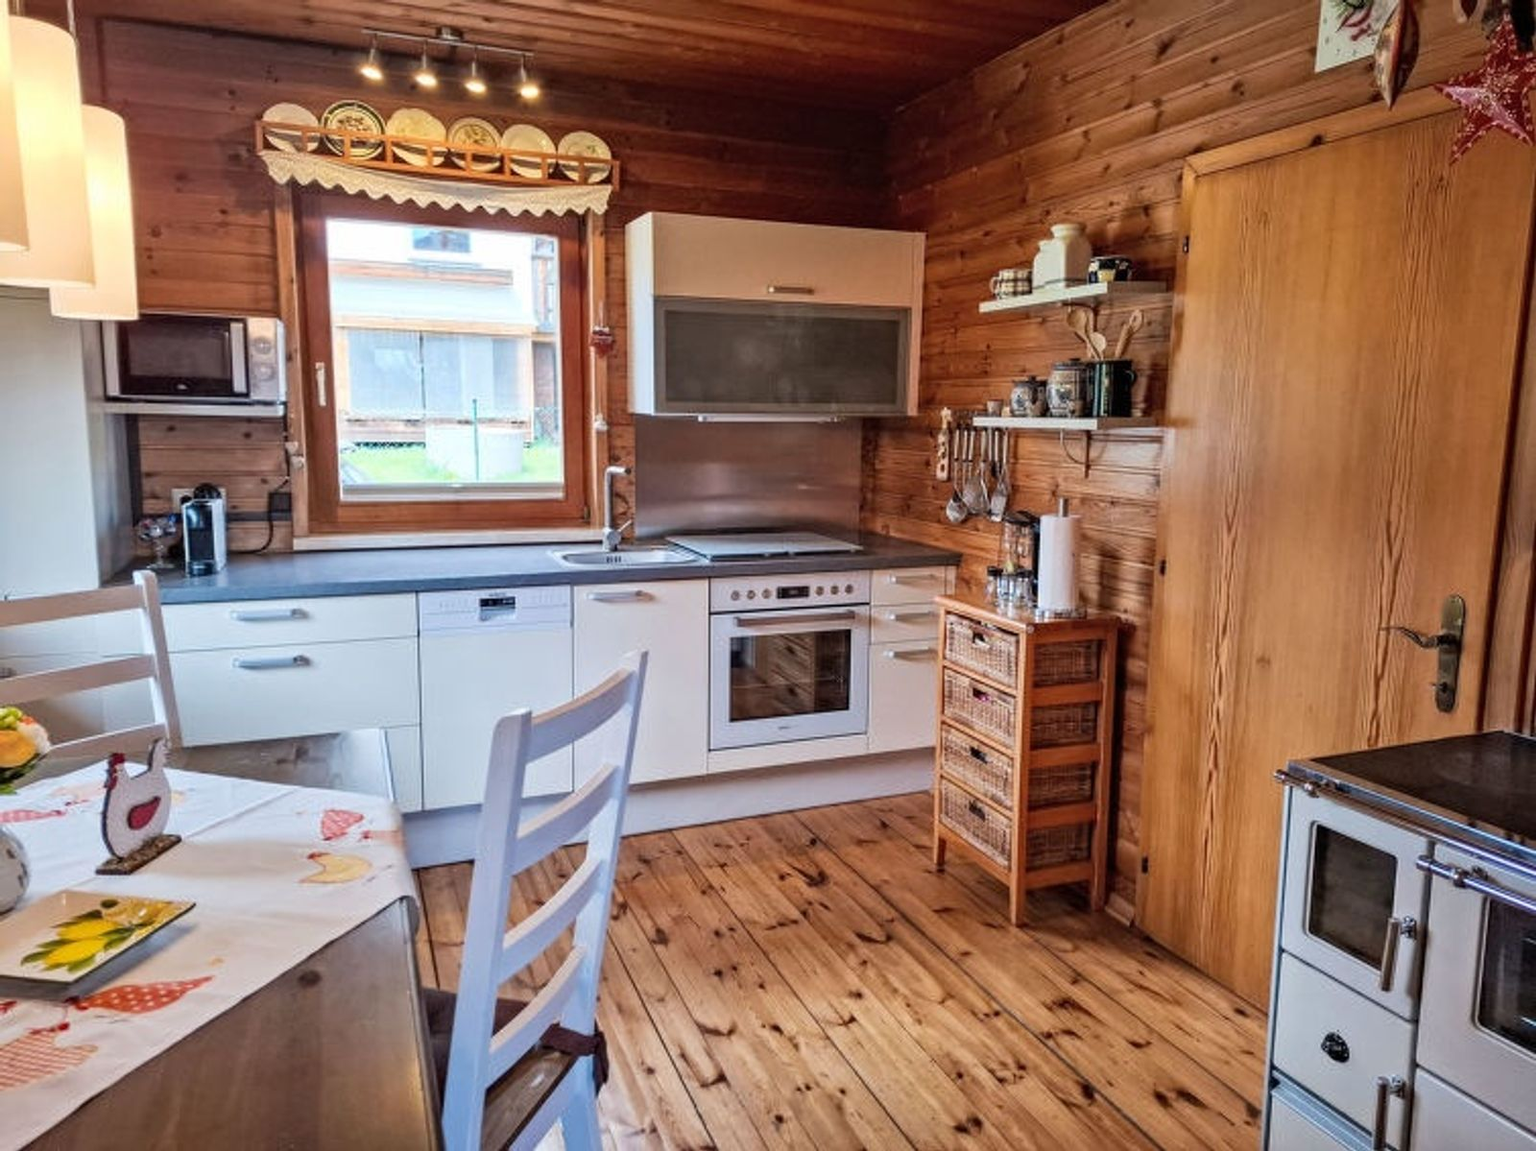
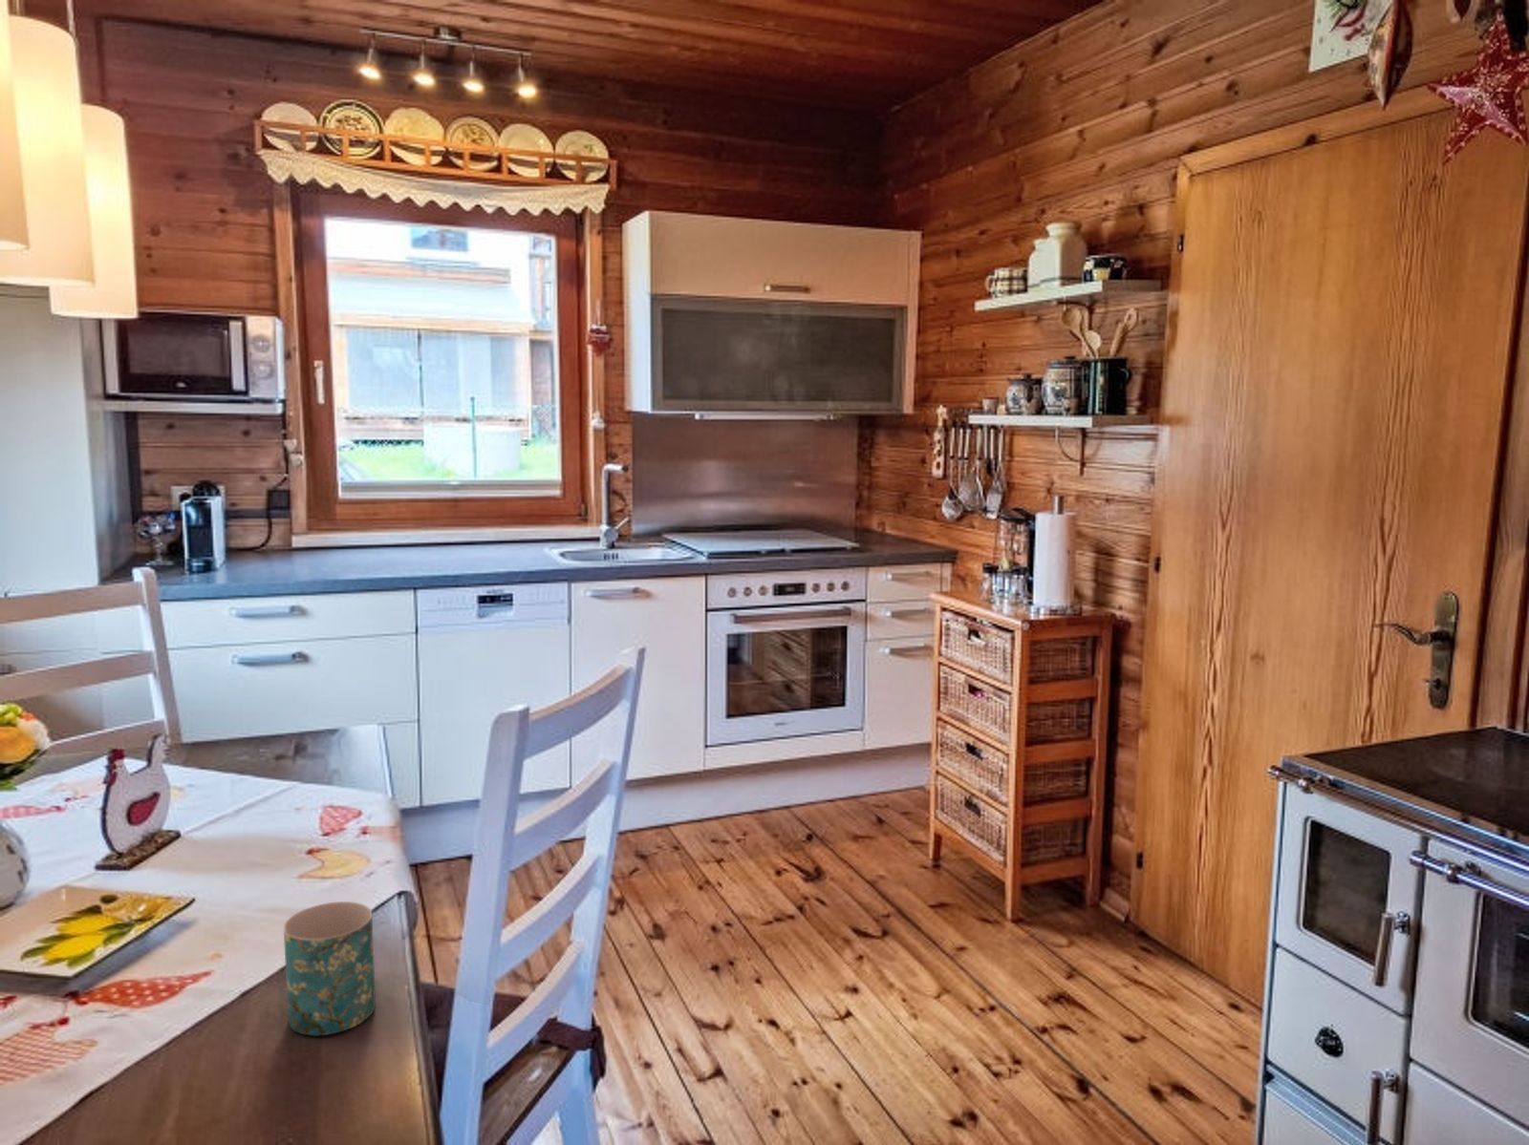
+ mug [283,901,377,1036]
